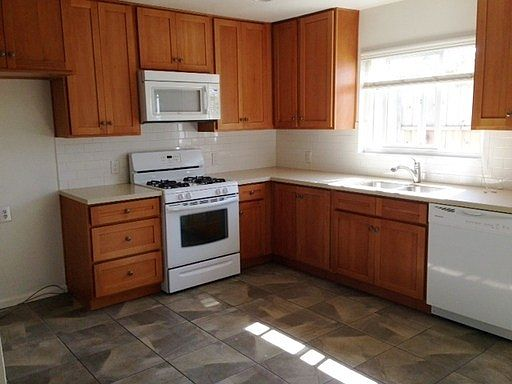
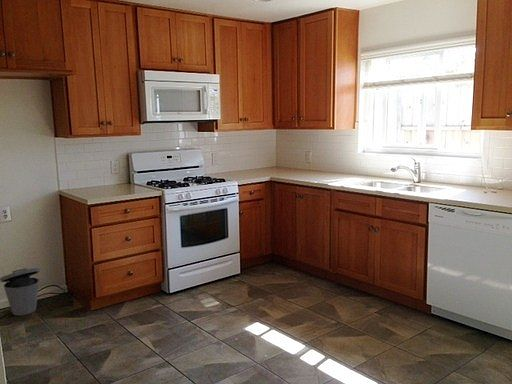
+ trash can [0,267,41,316]
